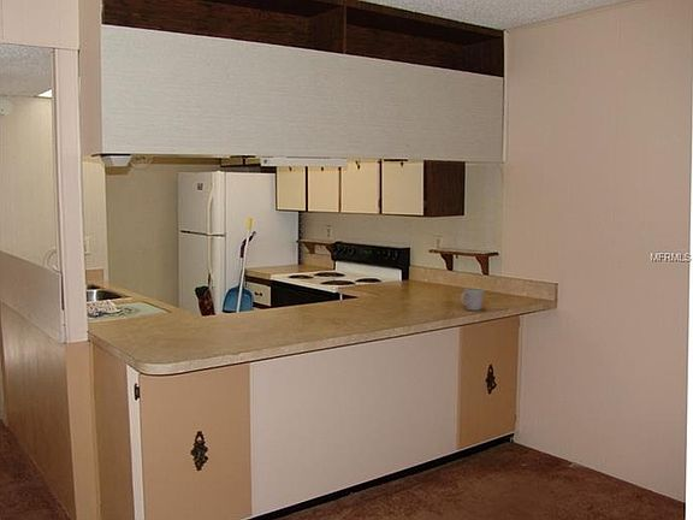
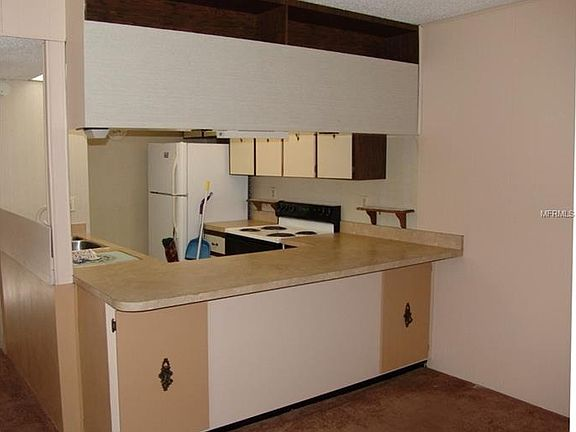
- mug [460,286,485,312]
